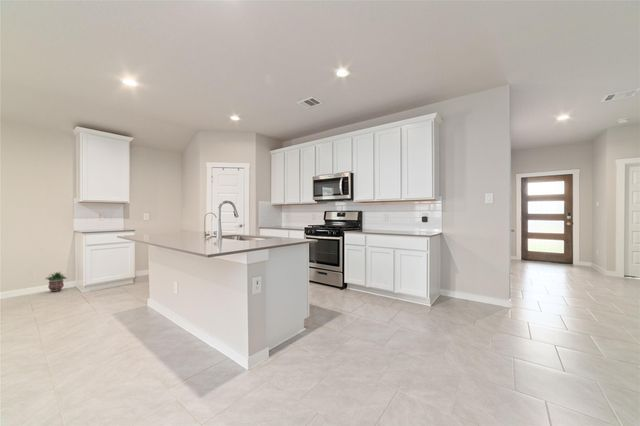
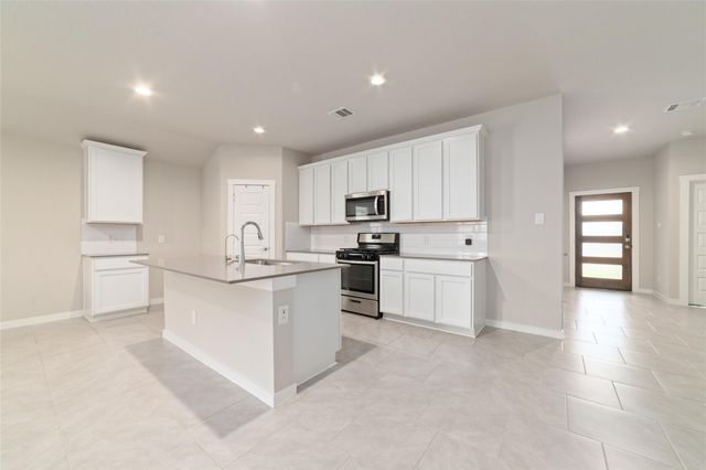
- potted plant [45,270,68,292]
